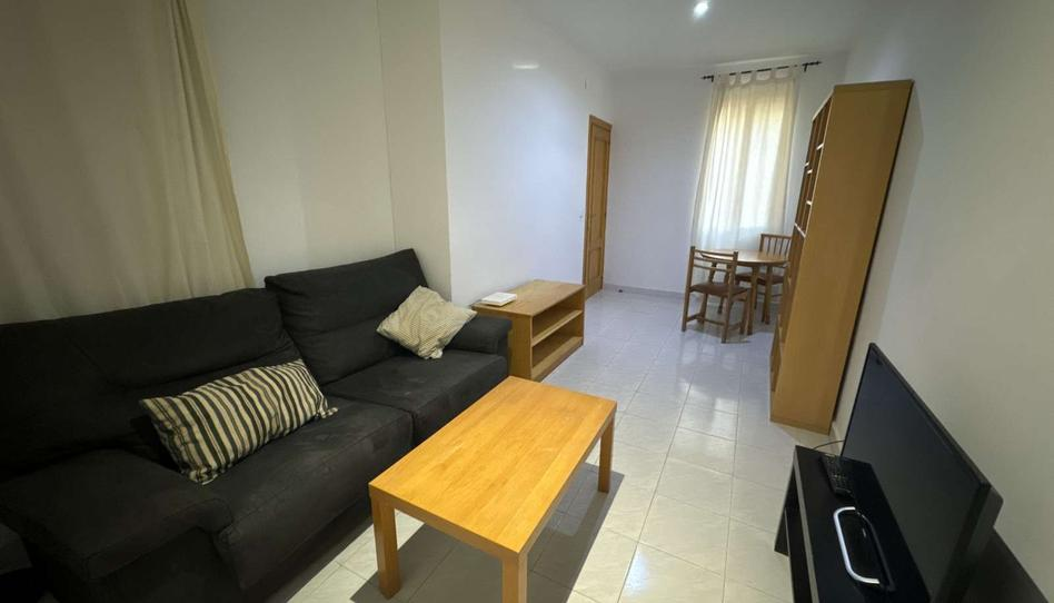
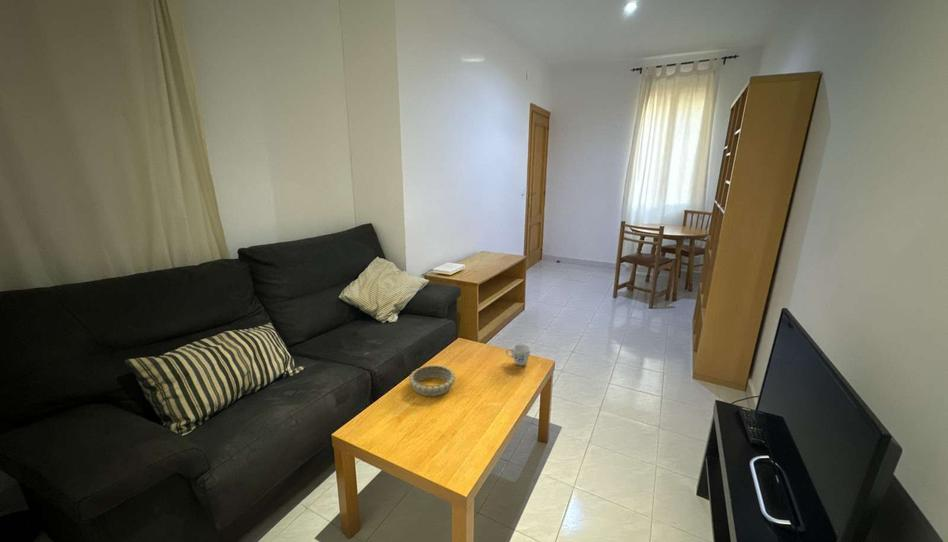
+ mug [505,343,532,367]
+ decorative bowl [408,364,457,397]
